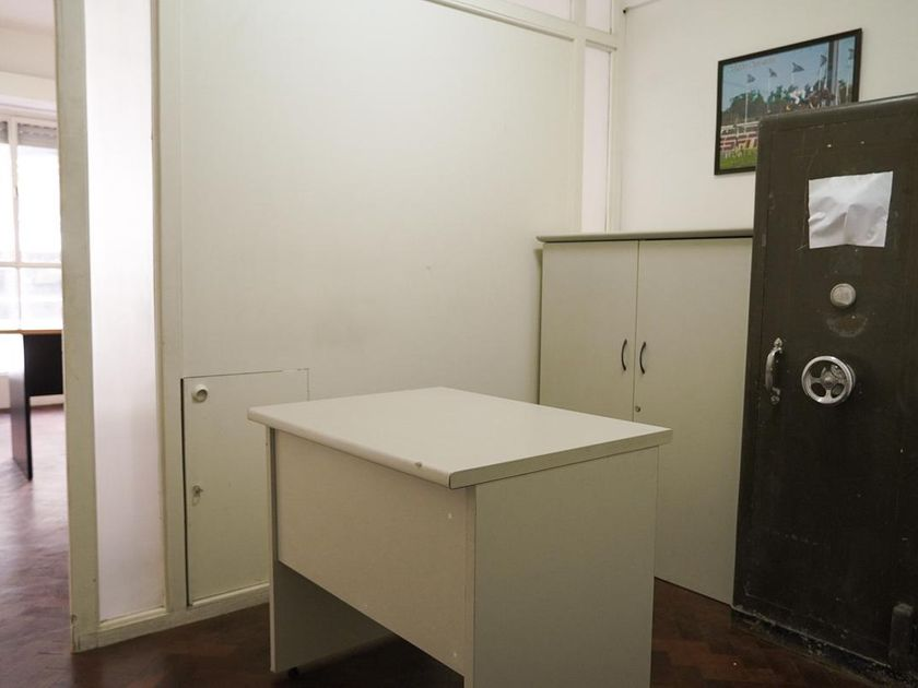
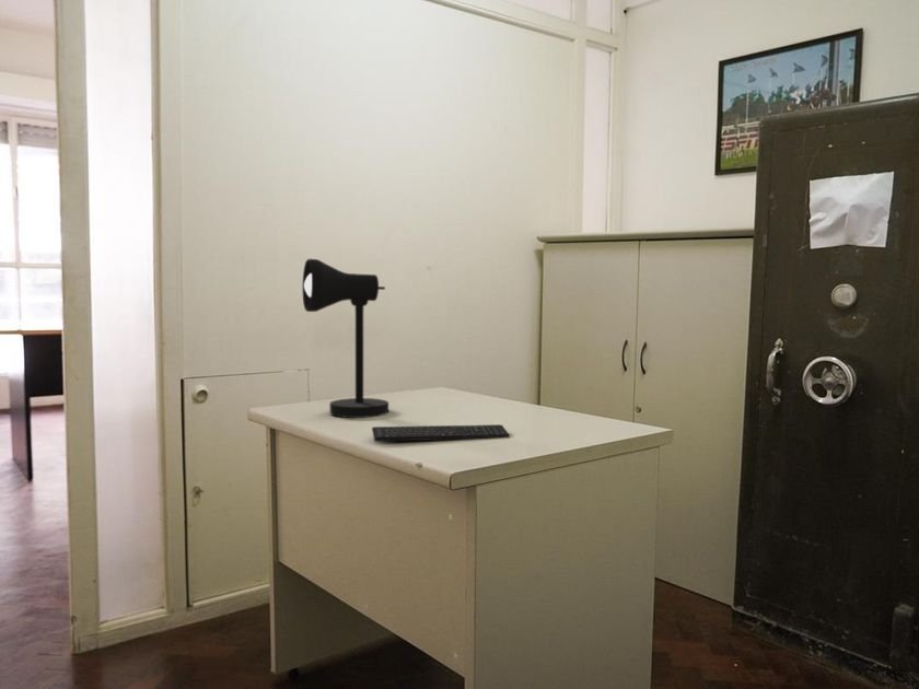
+ keyboard [371,423,511,443]
+ desk lamp [301,258,389,419]
